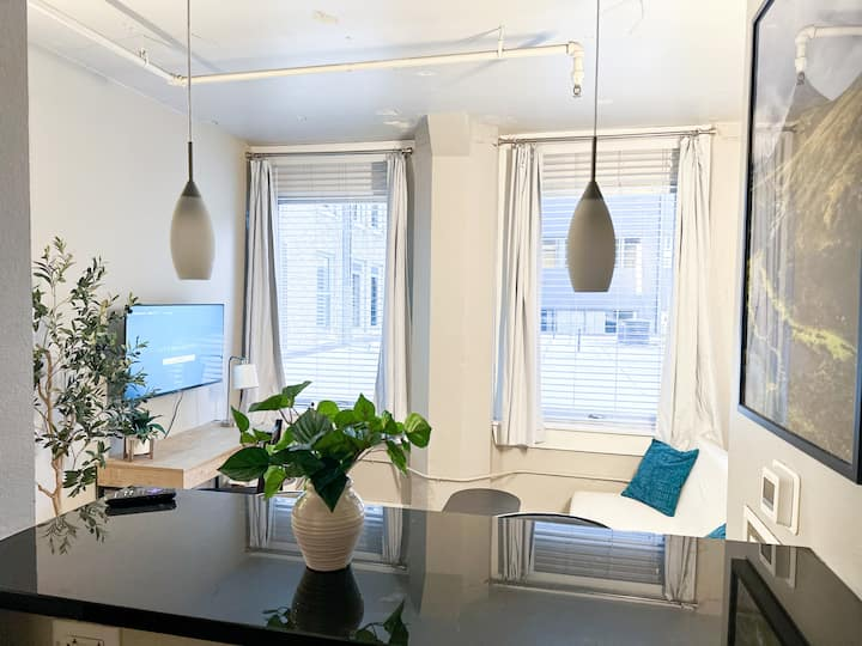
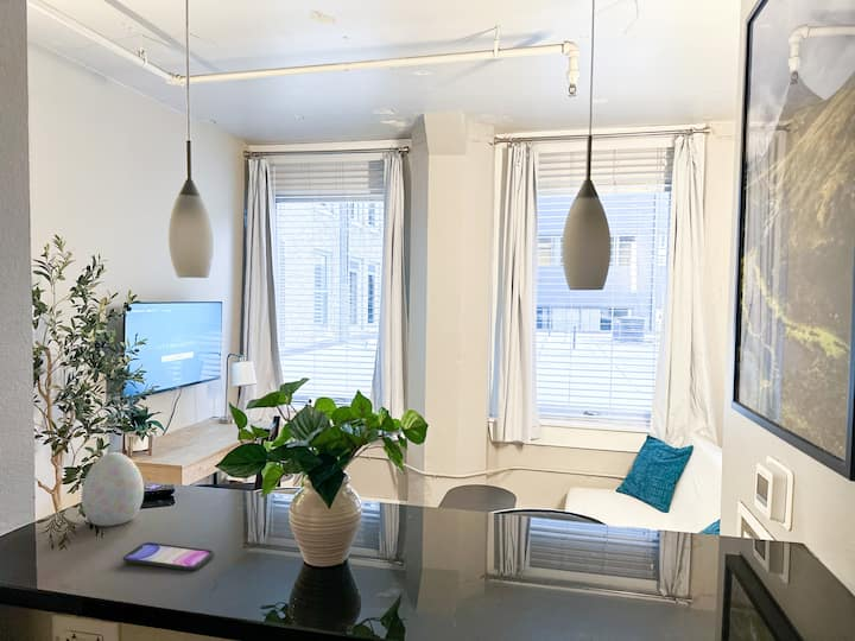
+ decorative egg [81,451,145,527]
+ smartphone [122,541,215,572]
